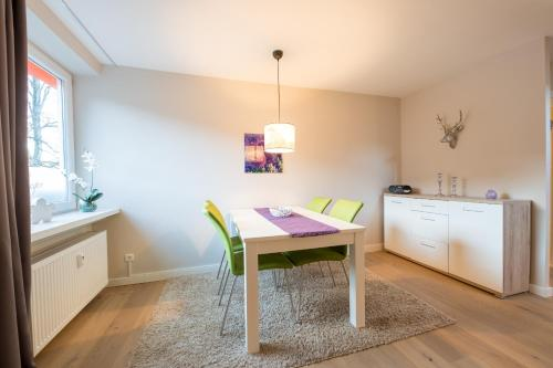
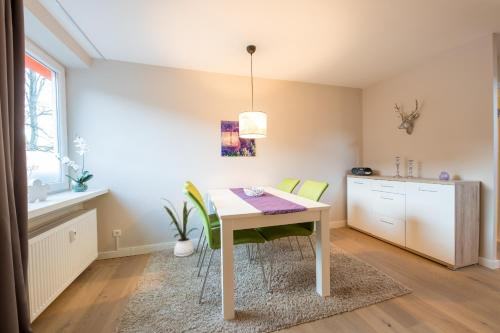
+ house plant [160,197,200,258]
